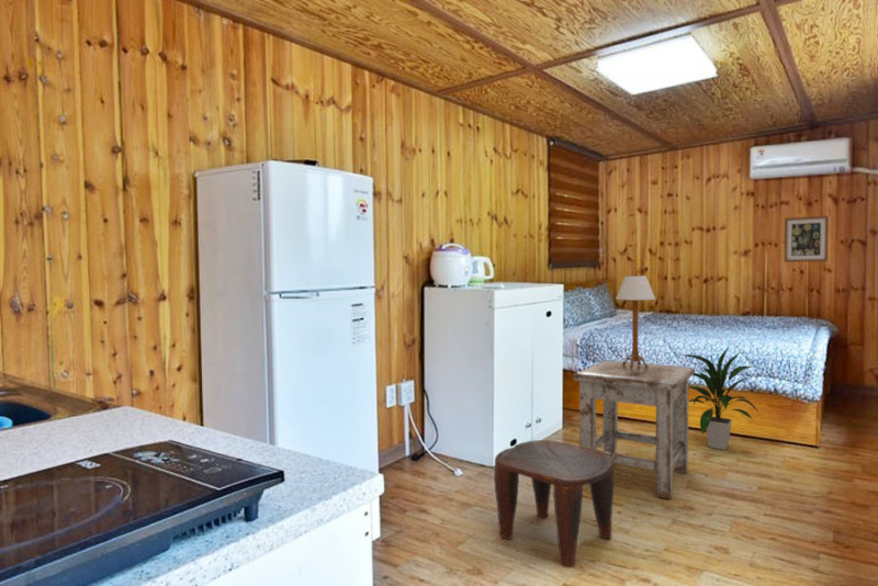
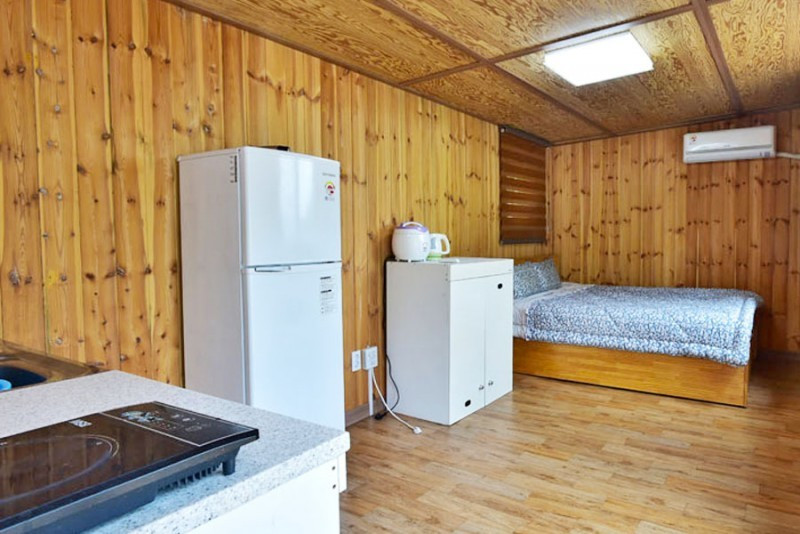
- wall art [784,215,830,263]
- table lamp [616,272,656,368]
- stool [572,359,696,500]
- indoor plant [679,346,761,451]
- stool [493,439,616,567]
